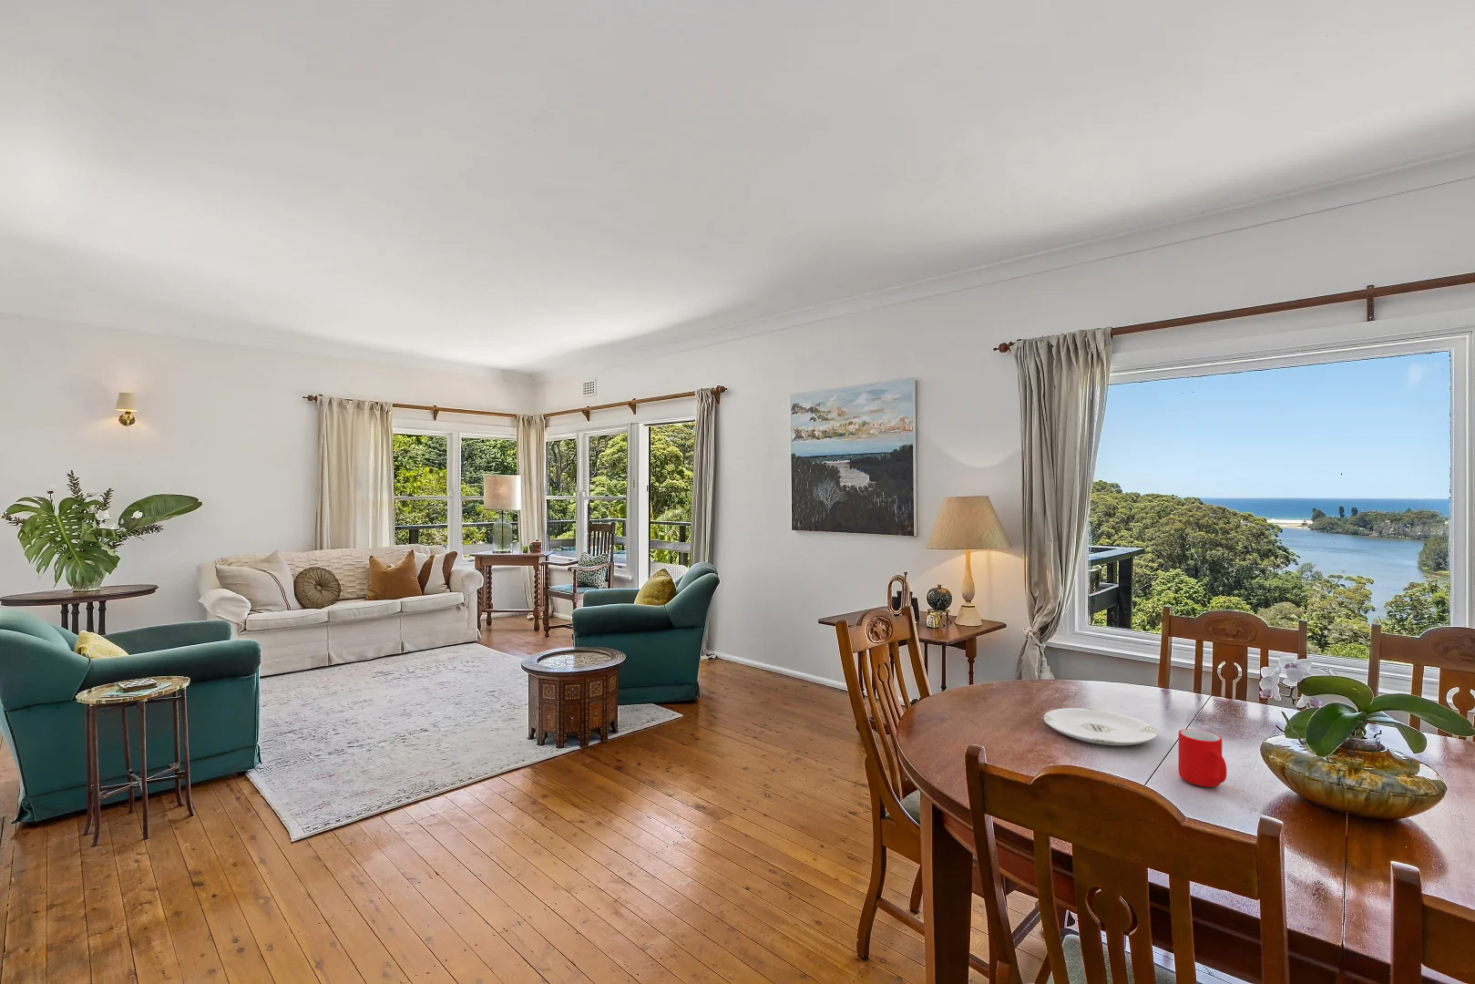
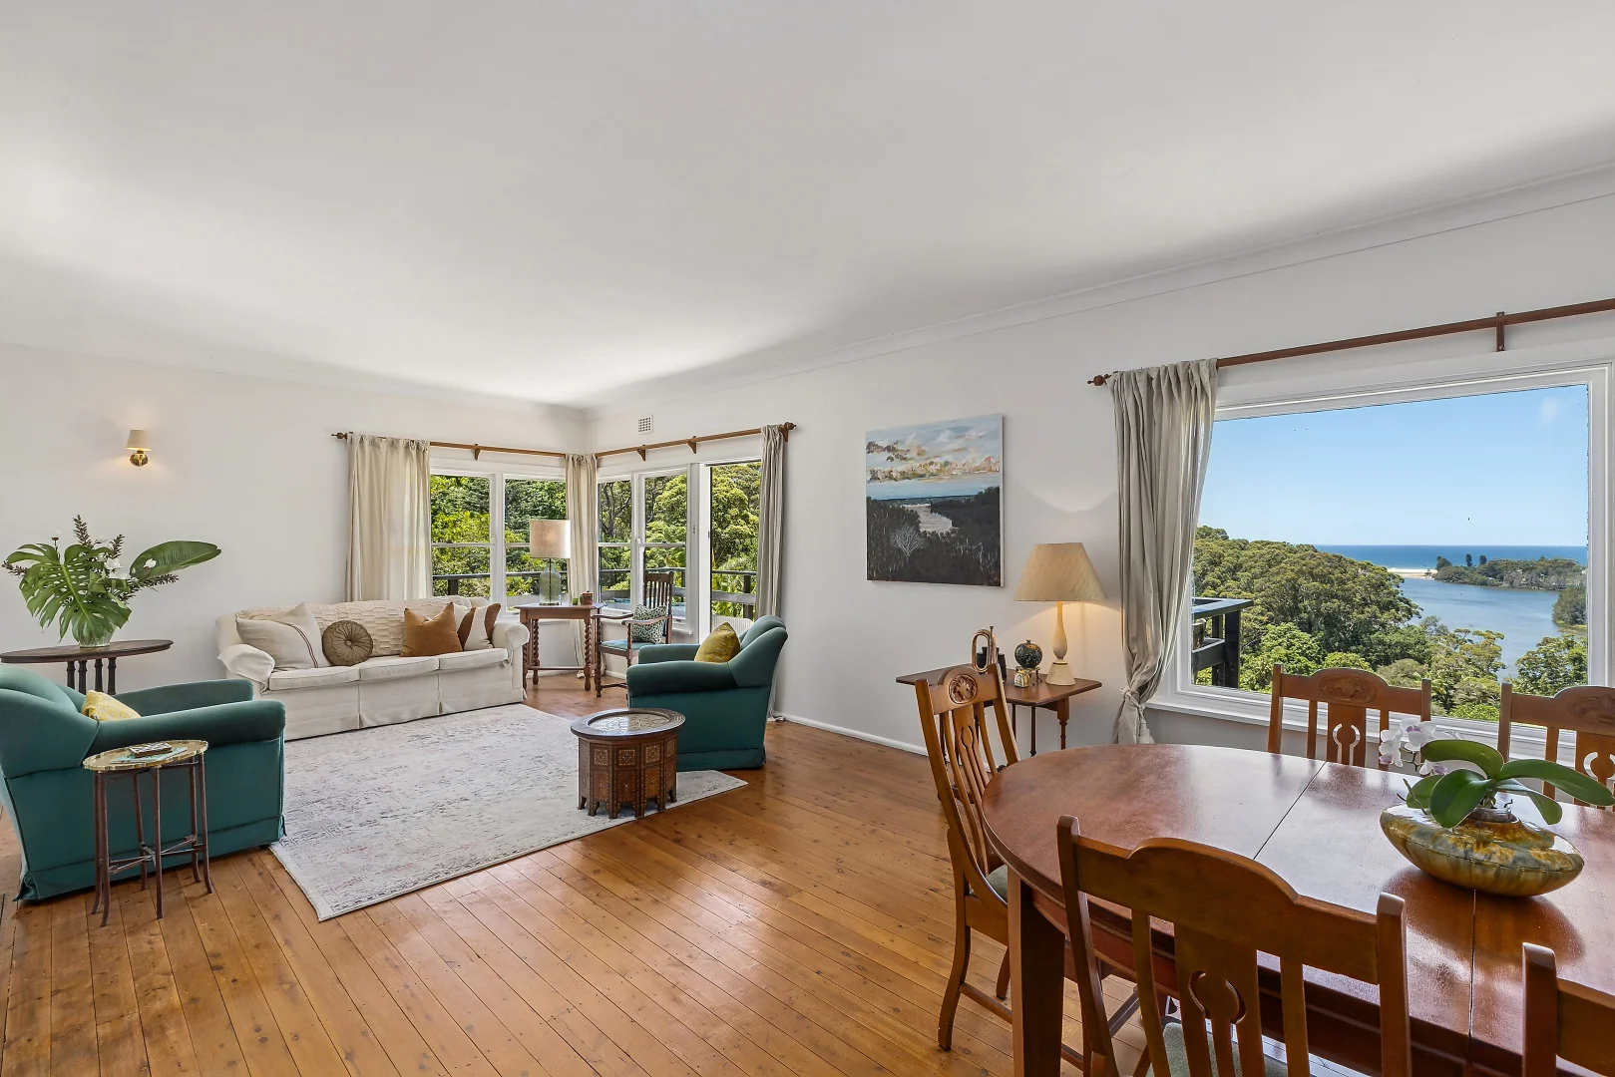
- cup [1178,728,1227,789]
- plate [1042,707,1158,746]
